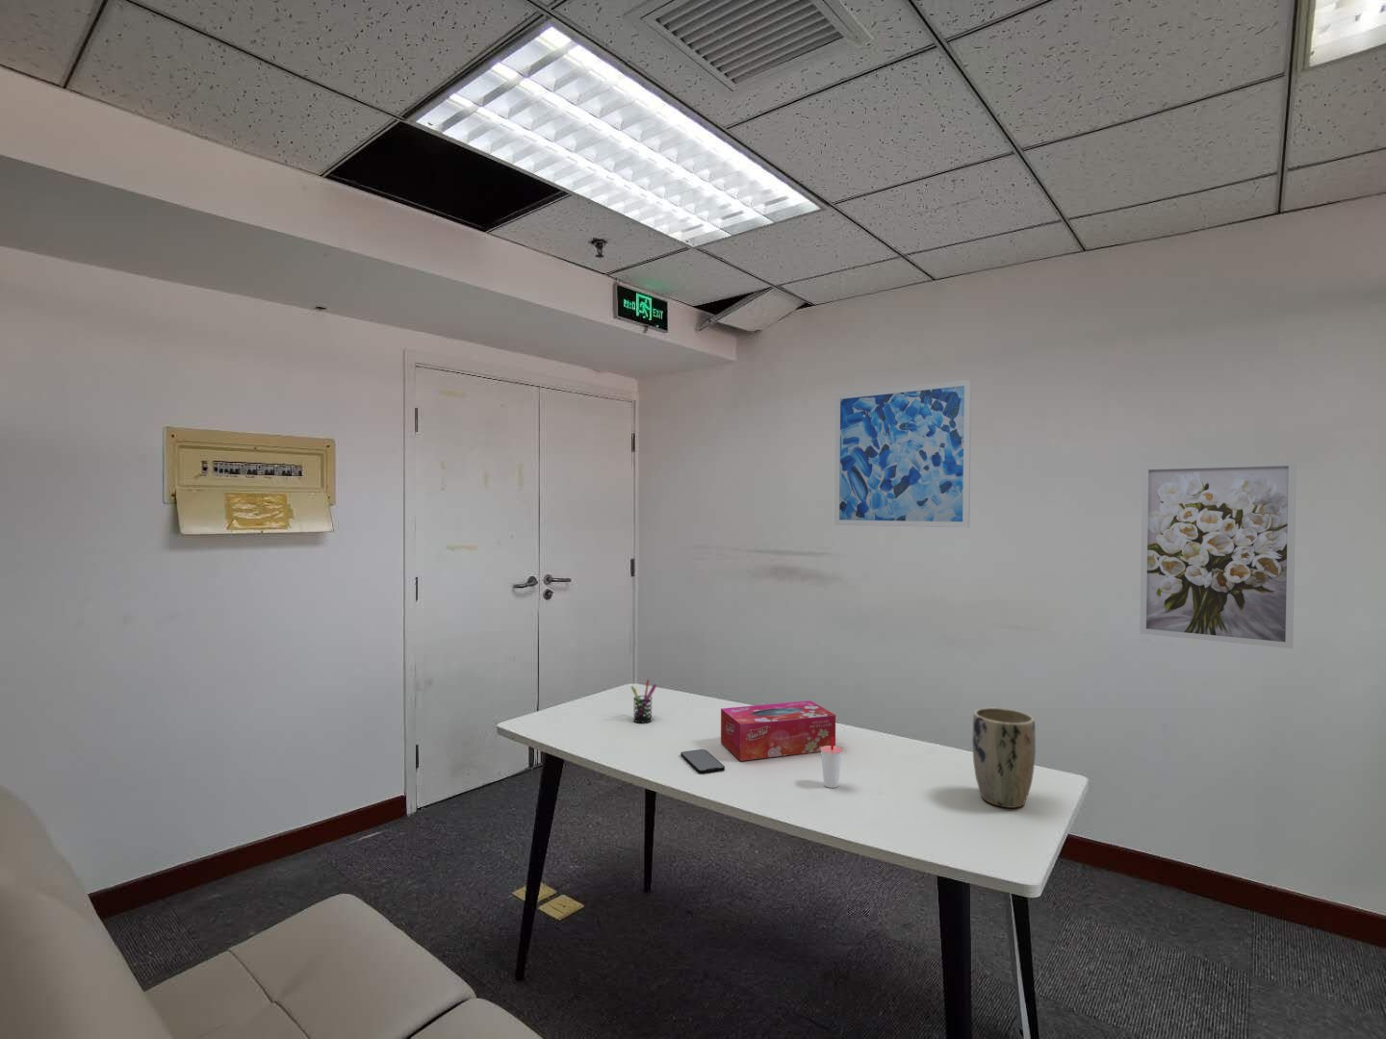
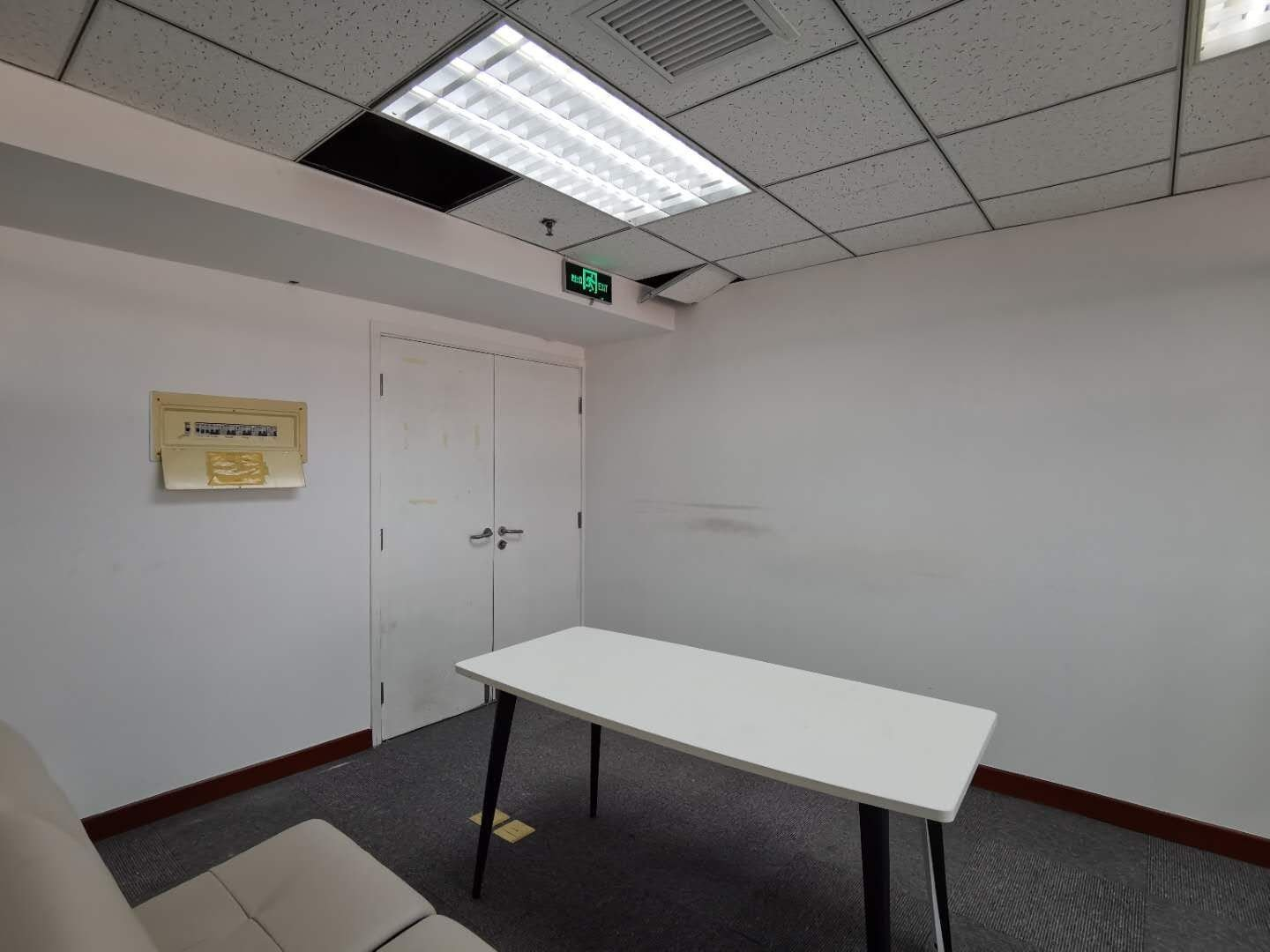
- cup [820,737,844,789]
- plant pot [971,707,1037,809]
- smartphone [680,749,726,775]
- pen holder [631,678,657,724]
- wall art [834,378,972,529]
- wall art [1138,458,1298,649]
- tissue box [720,700,836,762]
